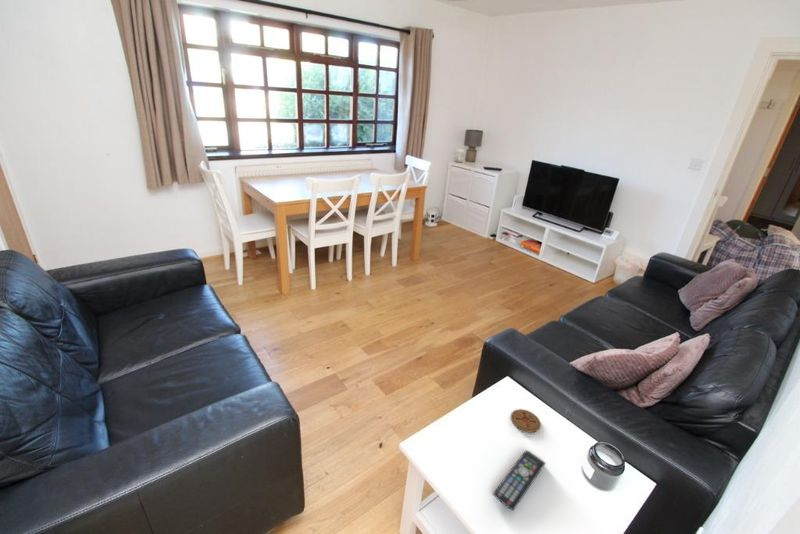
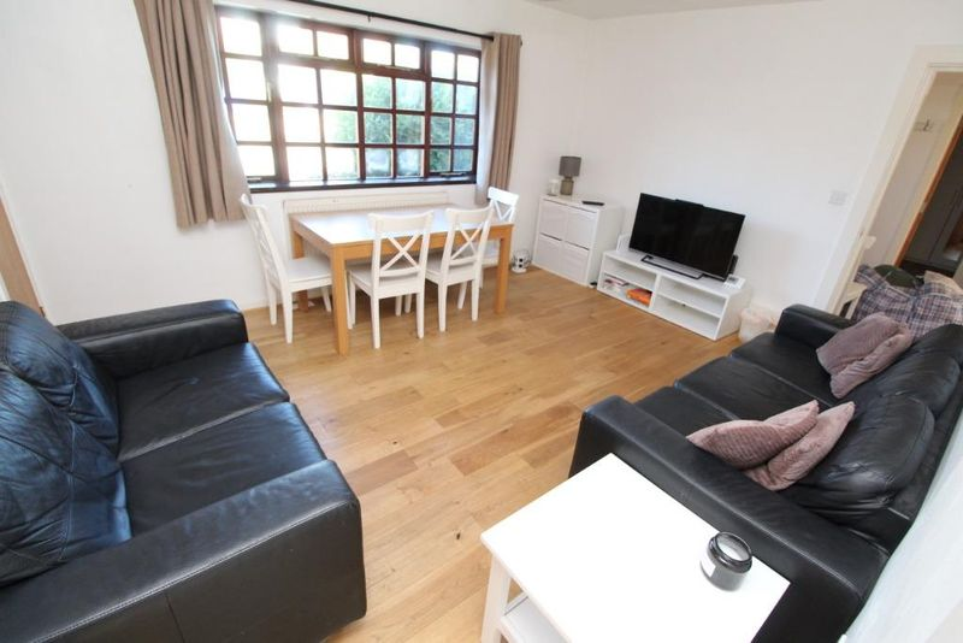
- coaster [510,408,542,434]
- remote control [492,449,547,511]
